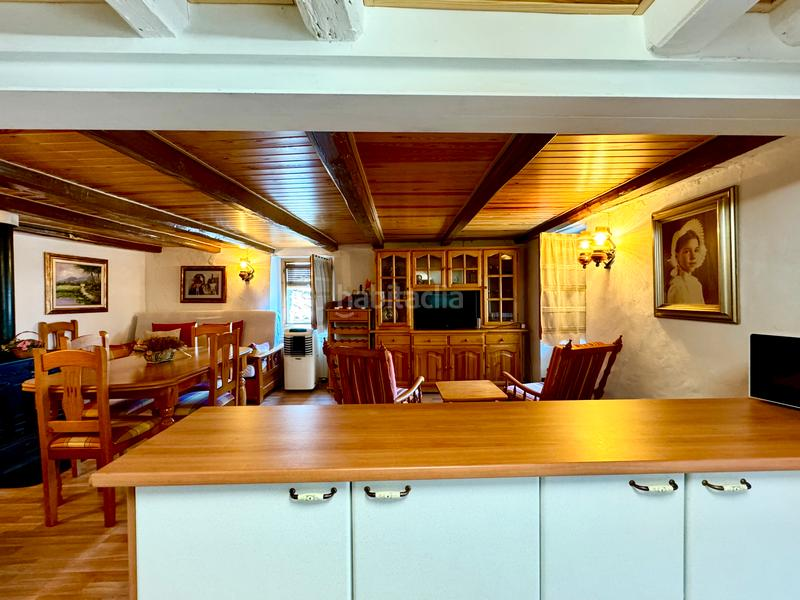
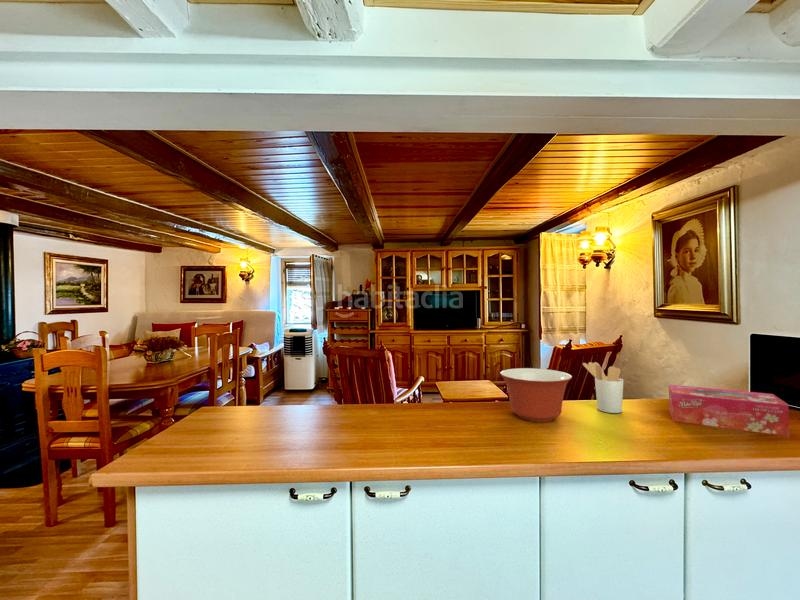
+ tissue box [668,384,790,438]
+ utensil holder [582,361,624,414]
+ mixing bowl [499,367,573,423]
